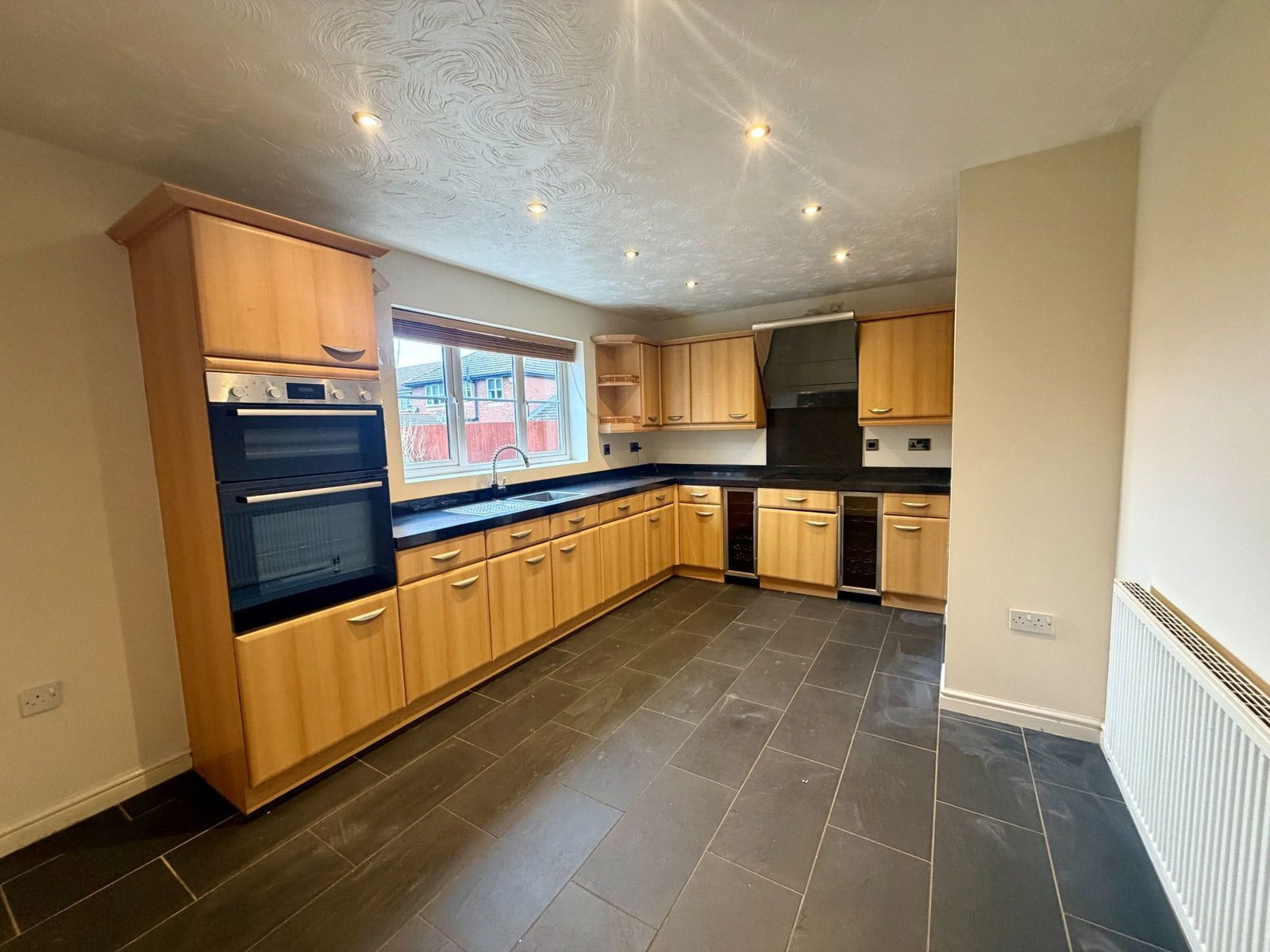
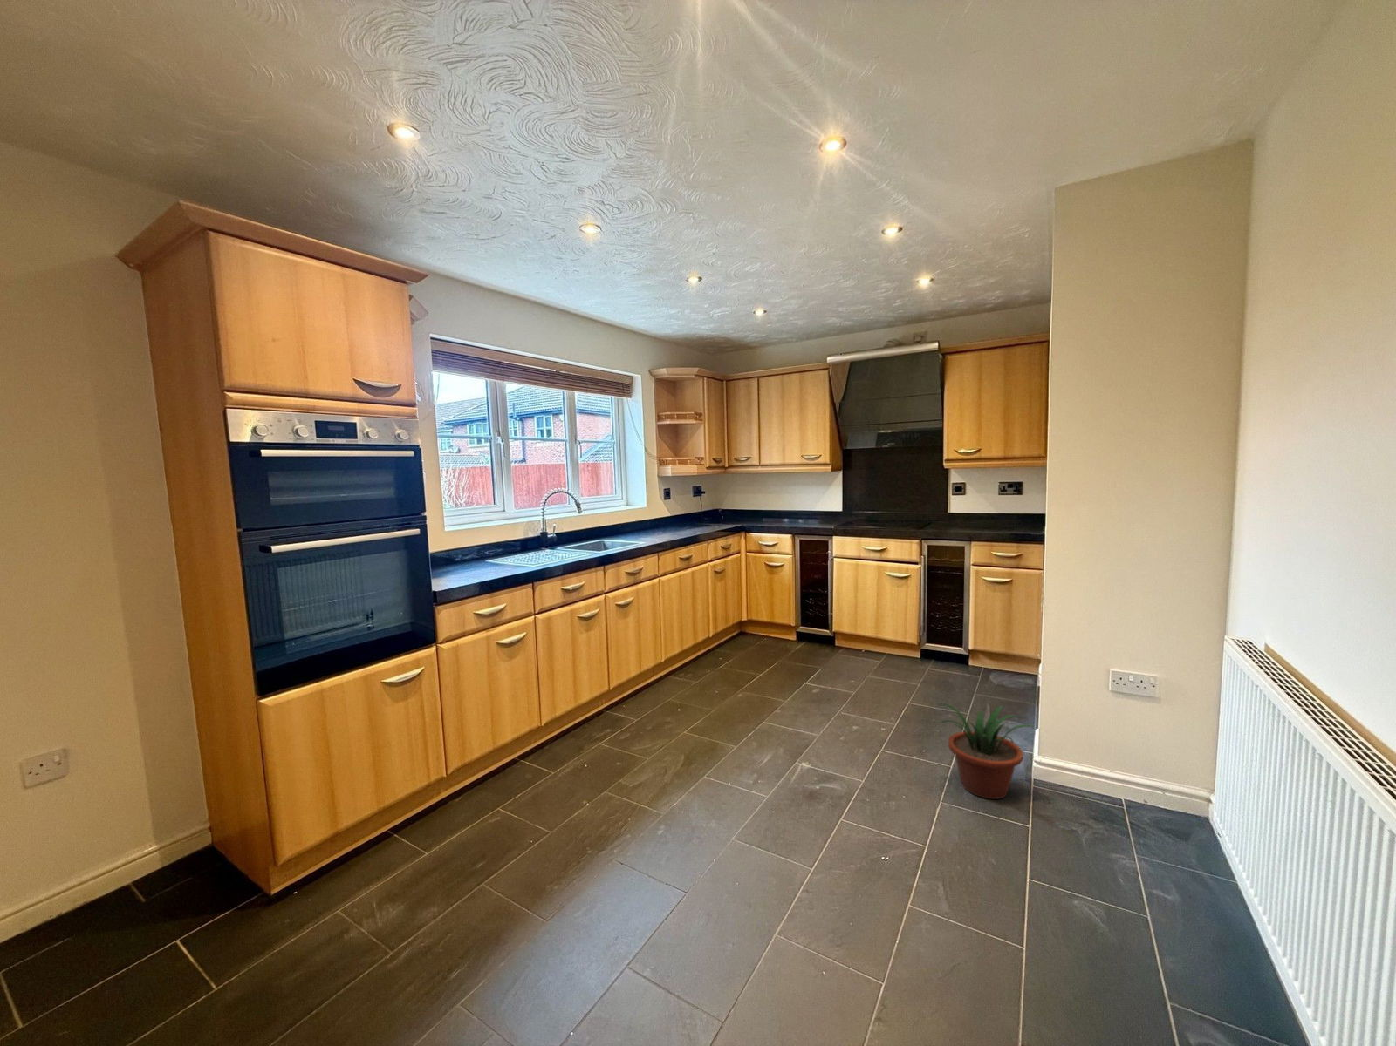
+ potted plant [937,702,1033,800]
